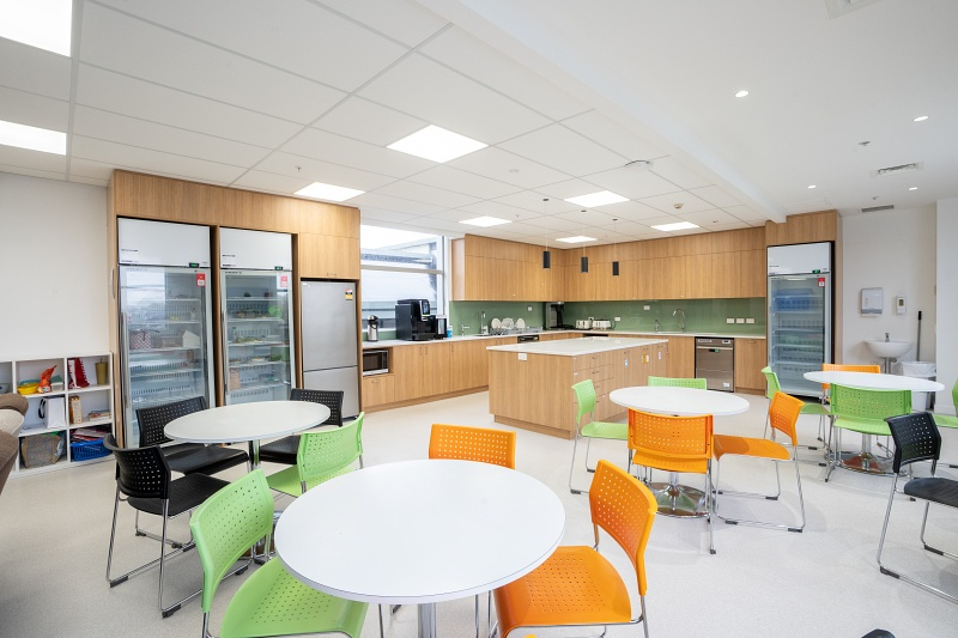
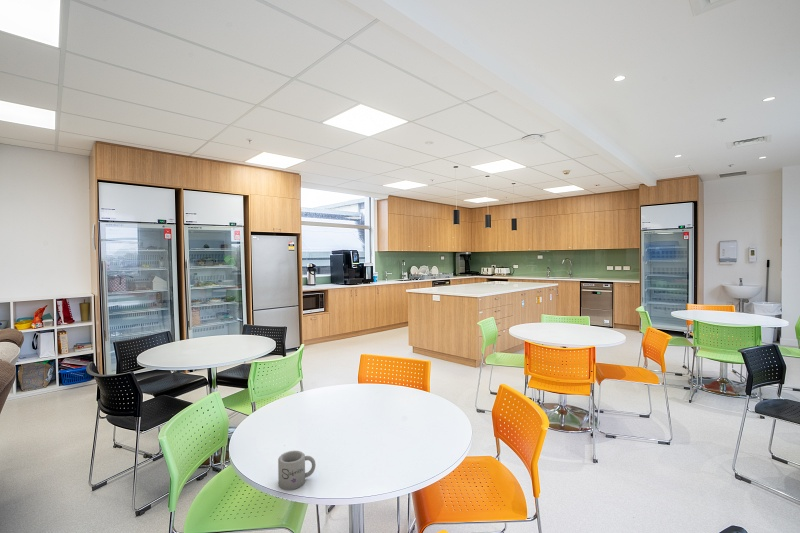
+ mug [277,450,317,491]
